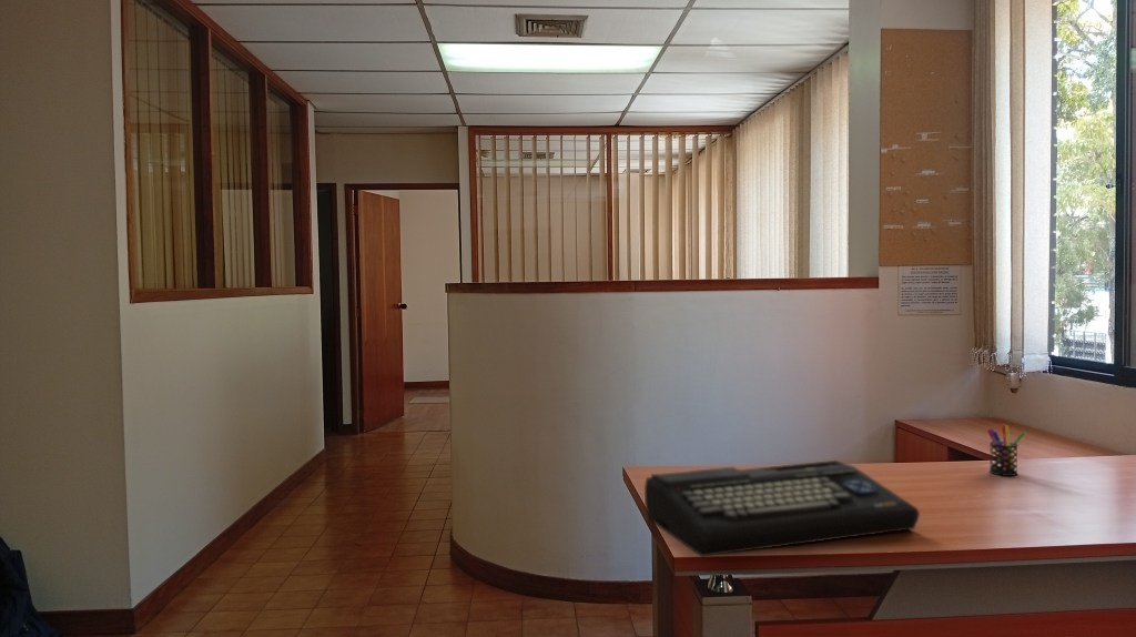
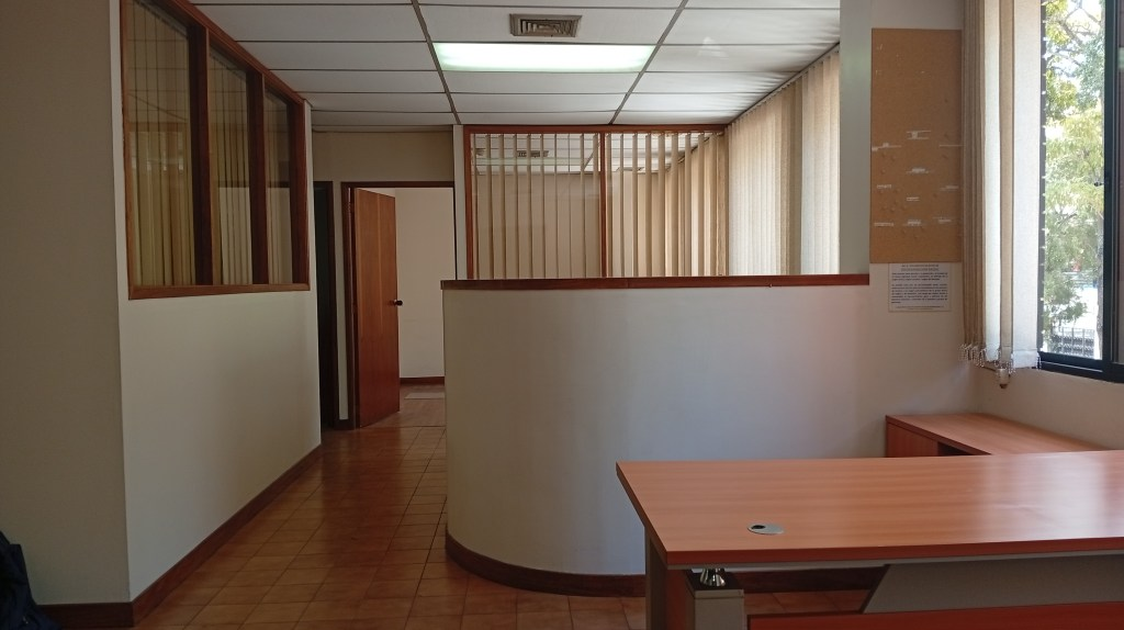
- home computer [643,459,921,558]
- pen holder [986,423,1027,477]
